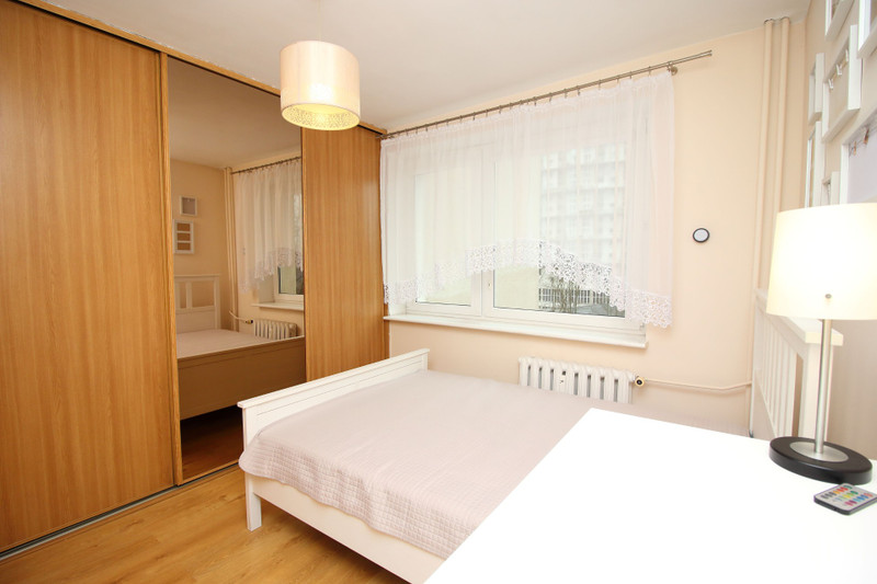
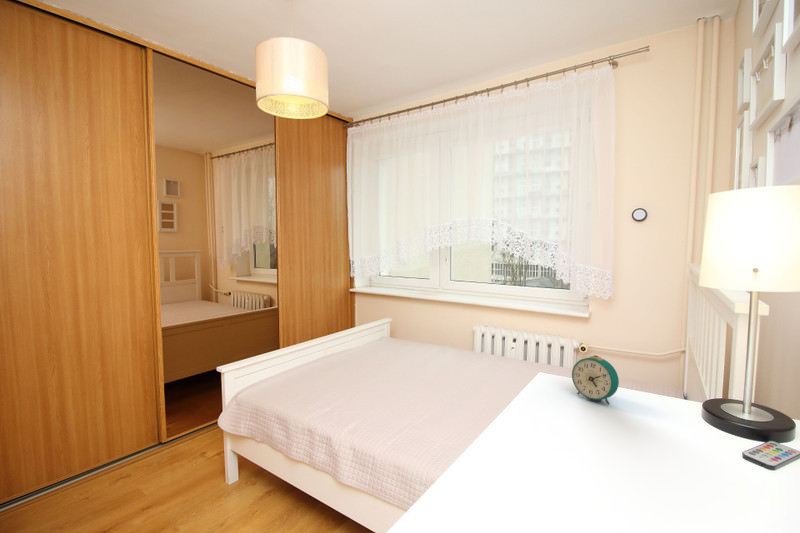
+ alarm clock [571,354,620,406]
